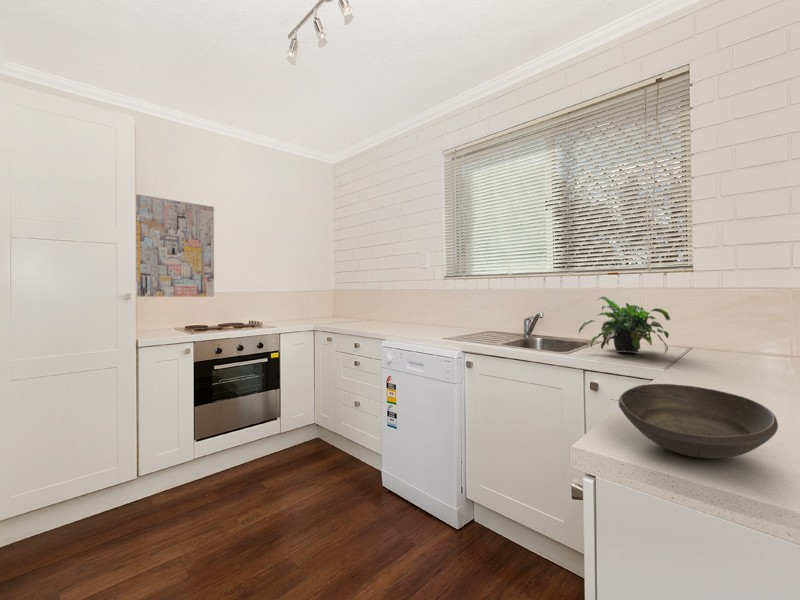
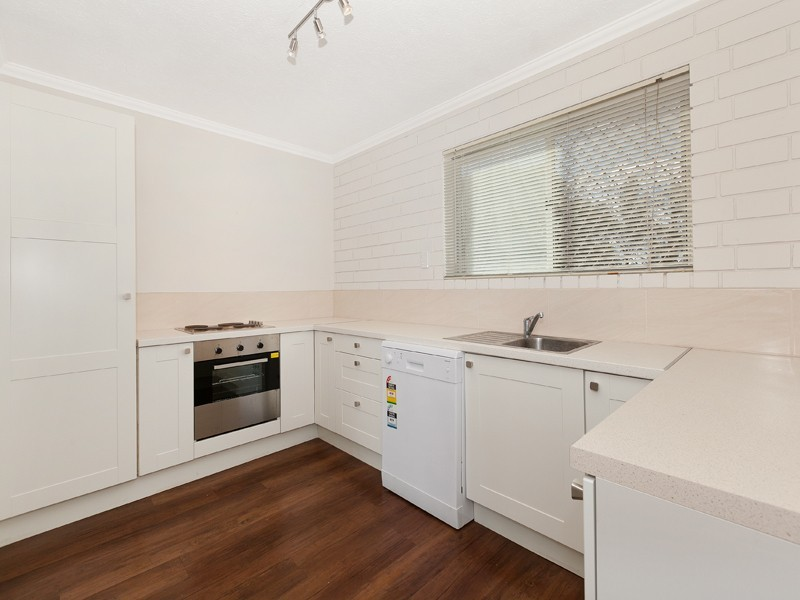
- bowl [618,383,779,460]
- wall art [135,193,215,298]
- potted plant [578,295,671,356]
